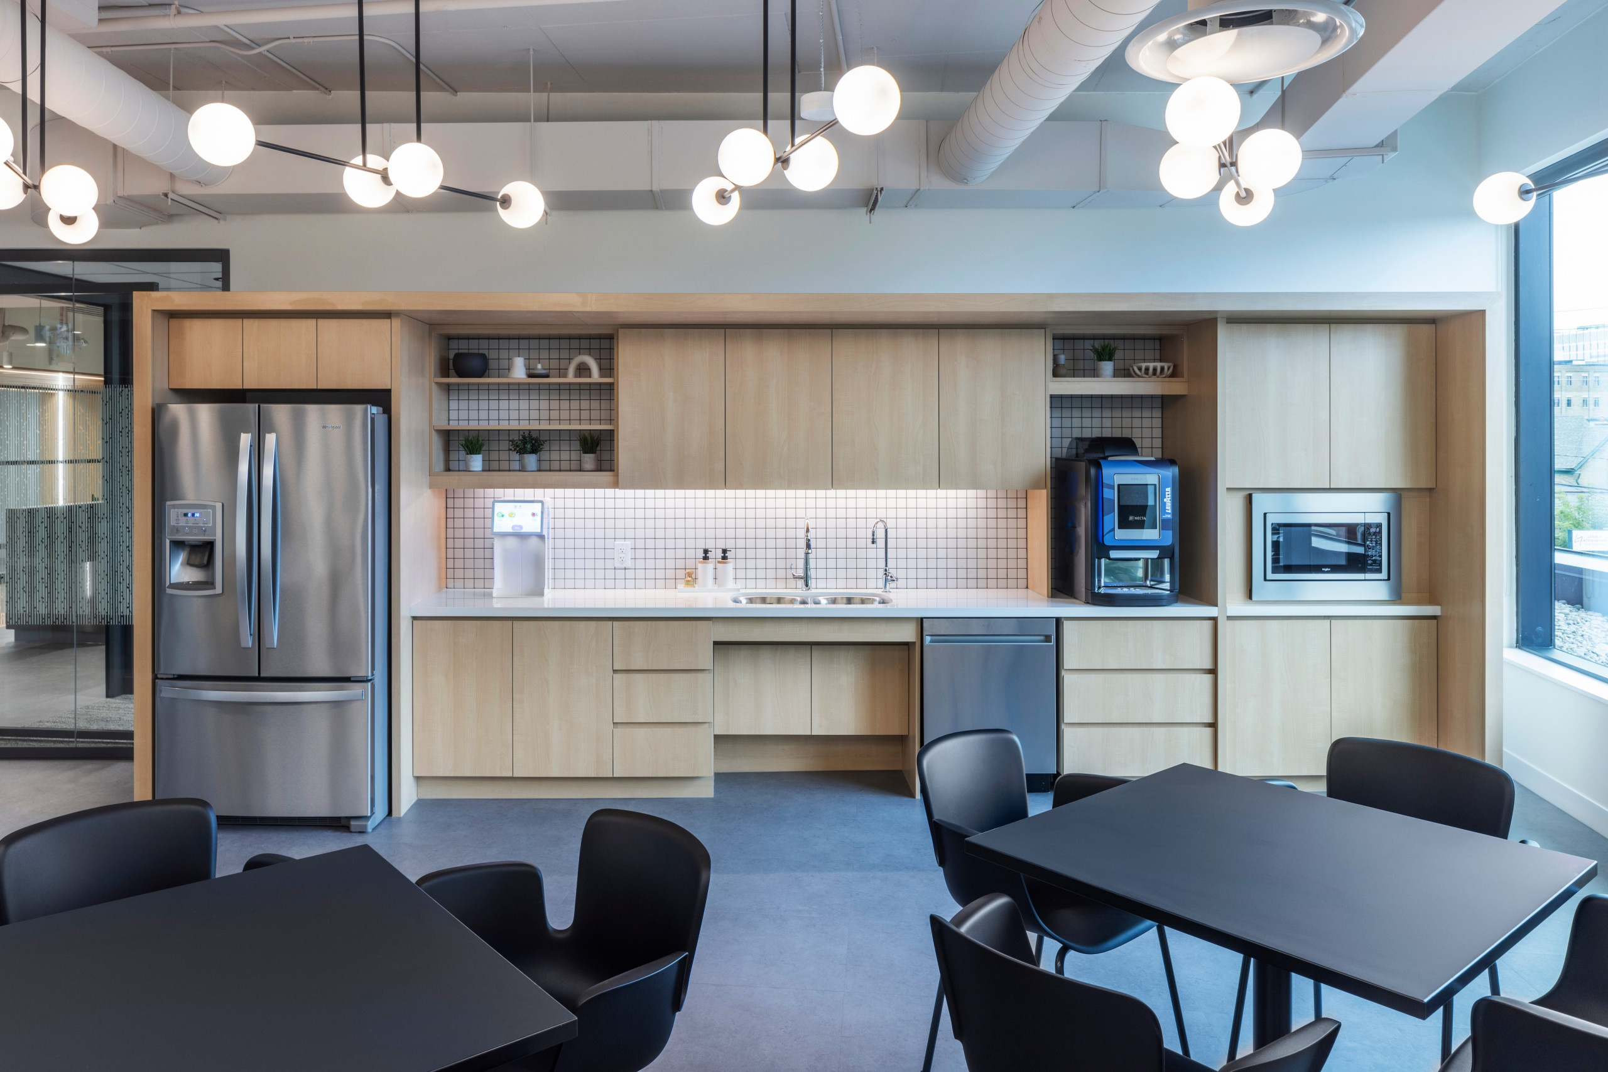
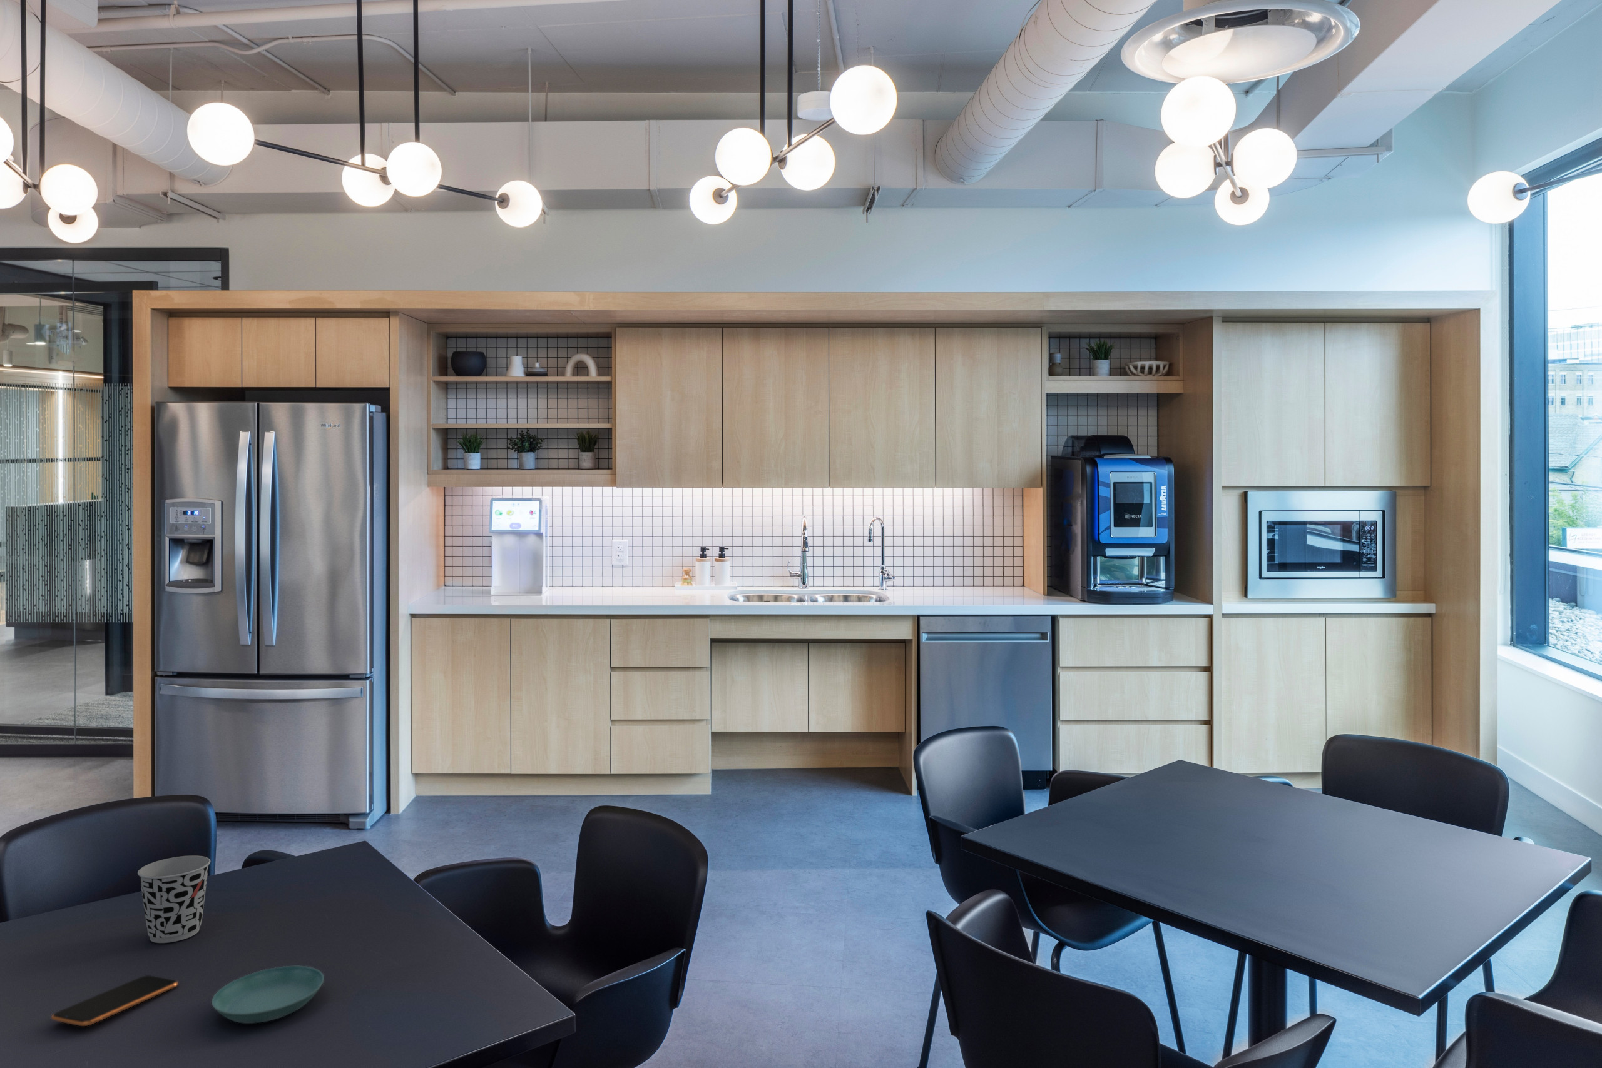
+ smartphone [50,975,179,1026]
+ saucer [211,965,324,1024]
+ cup [137,856,211,944]
